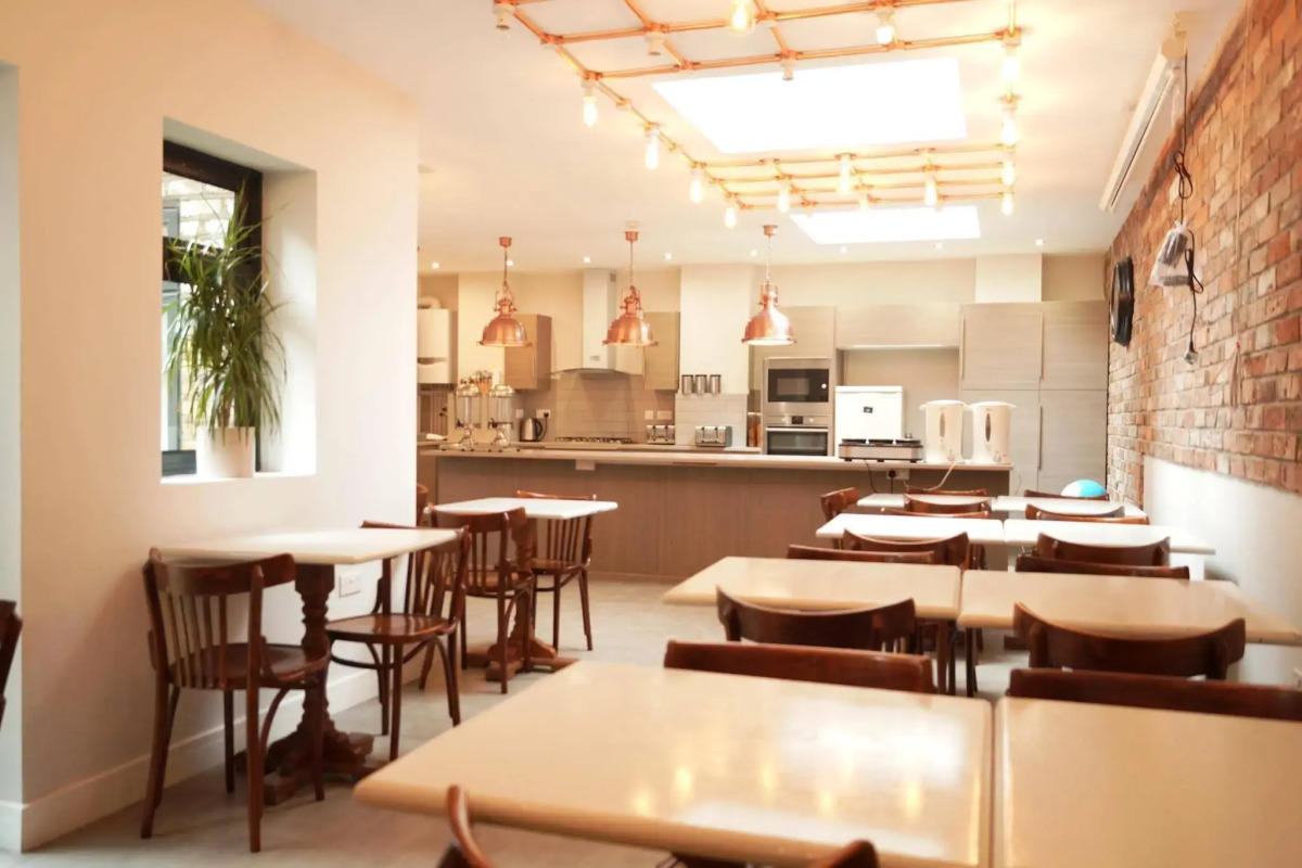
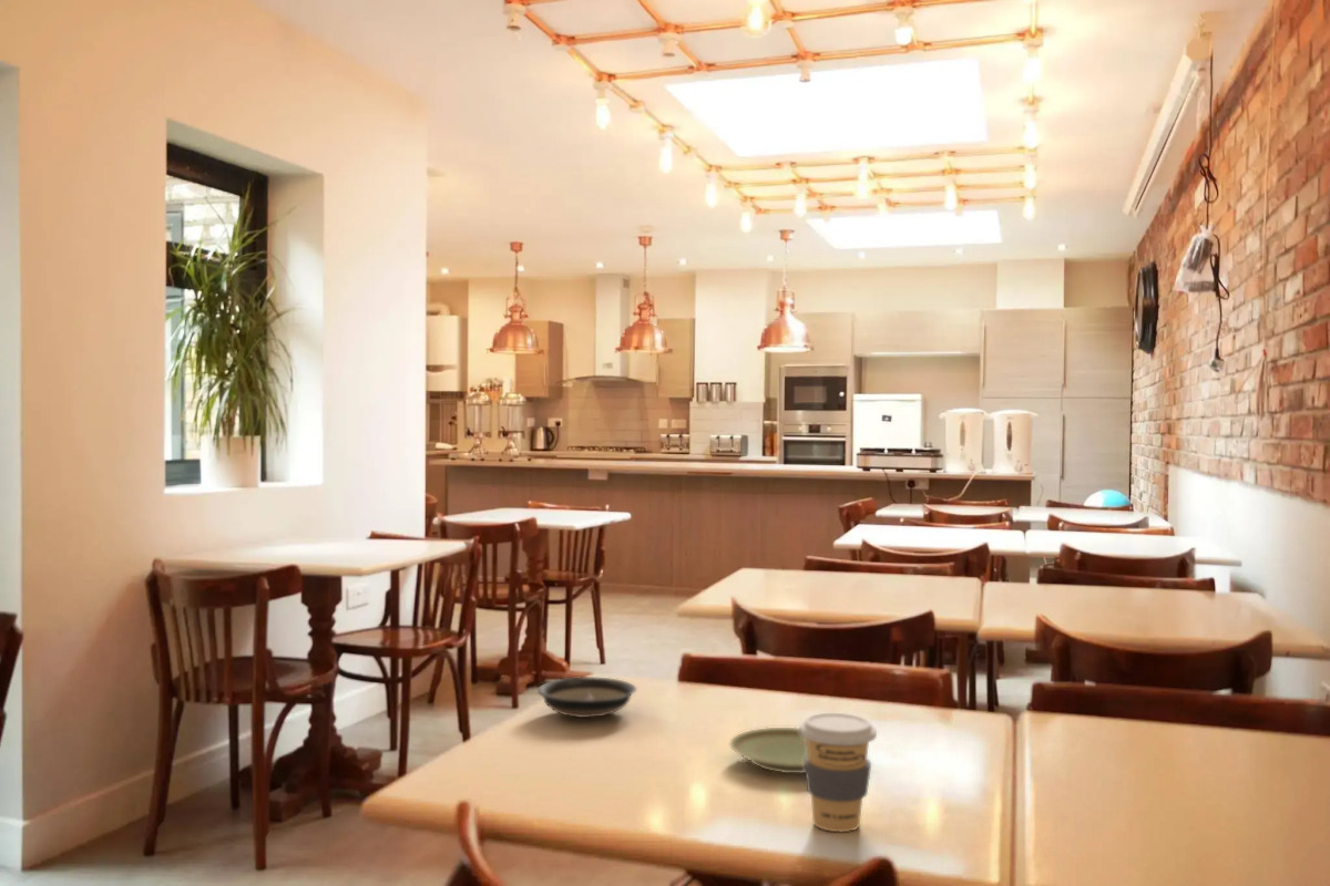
+ saucer [536,676,638,719]
+ plate [728,727,808,774]
+ coffee cup [798,712,878,833]
